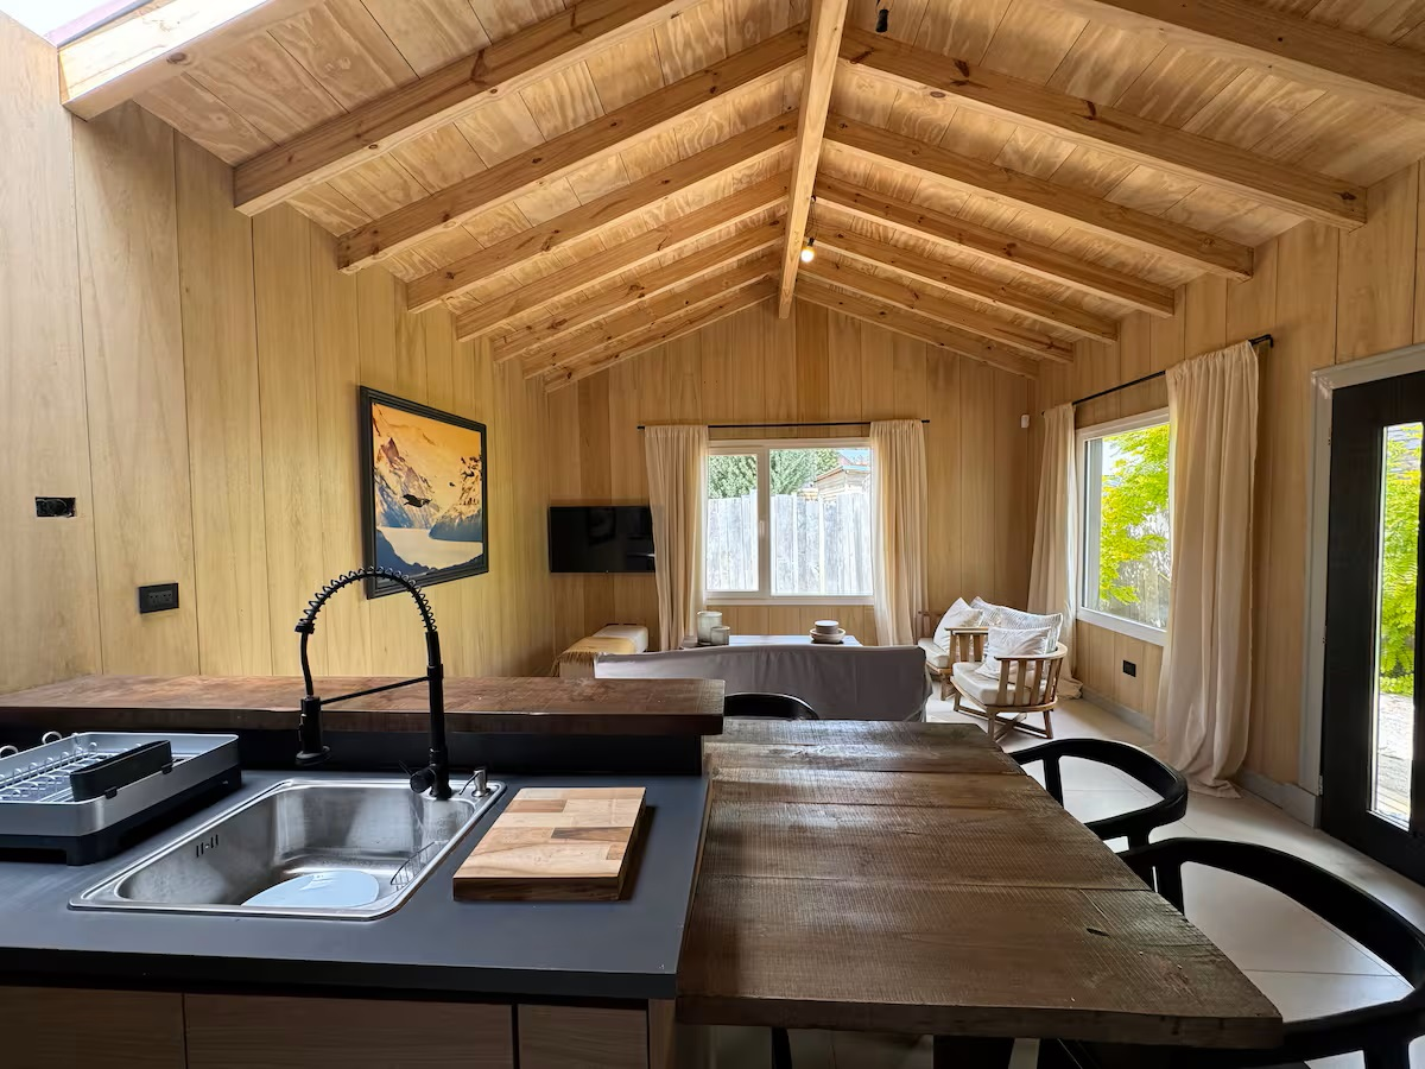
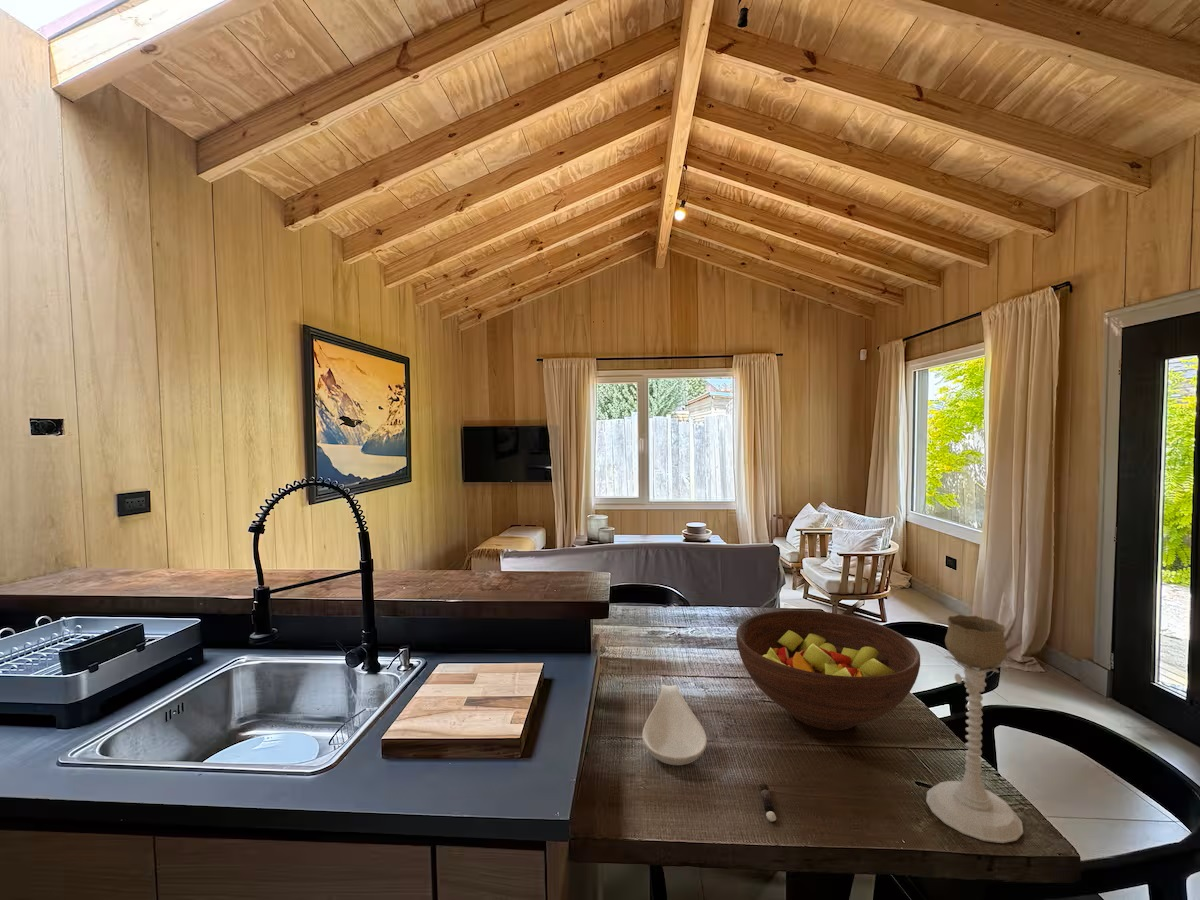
+ pepper shaker [758,782,777,823]
+ candle holder [925,613,1024,844]
+ spoon rest [641,684,708,766]
+ fruit bowl [735,609,921,731]
